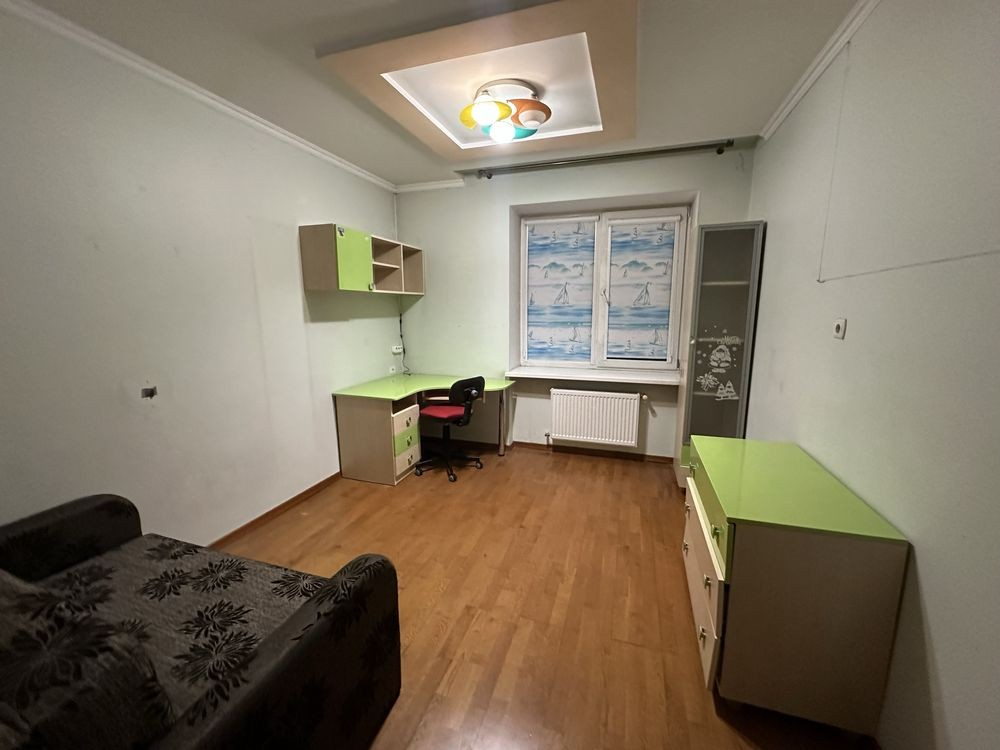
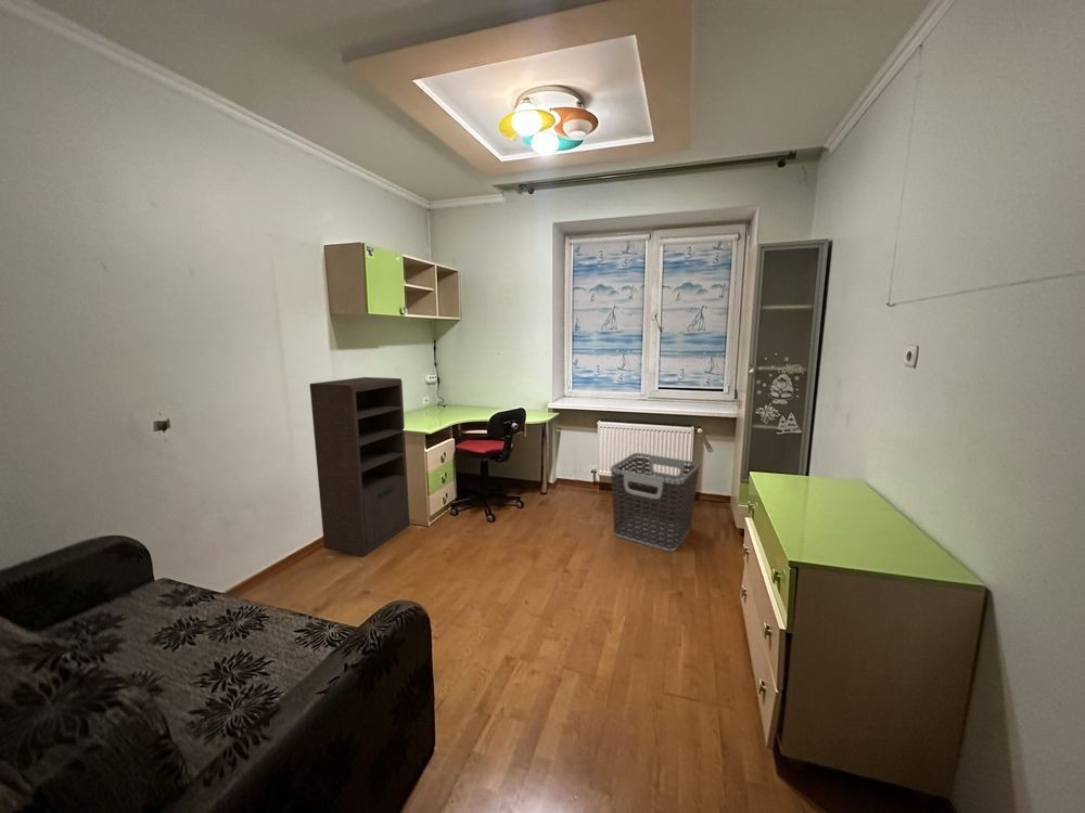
+ clothes hamper [610,452,701,552]
+ shelving unit [309,376,411,557]
